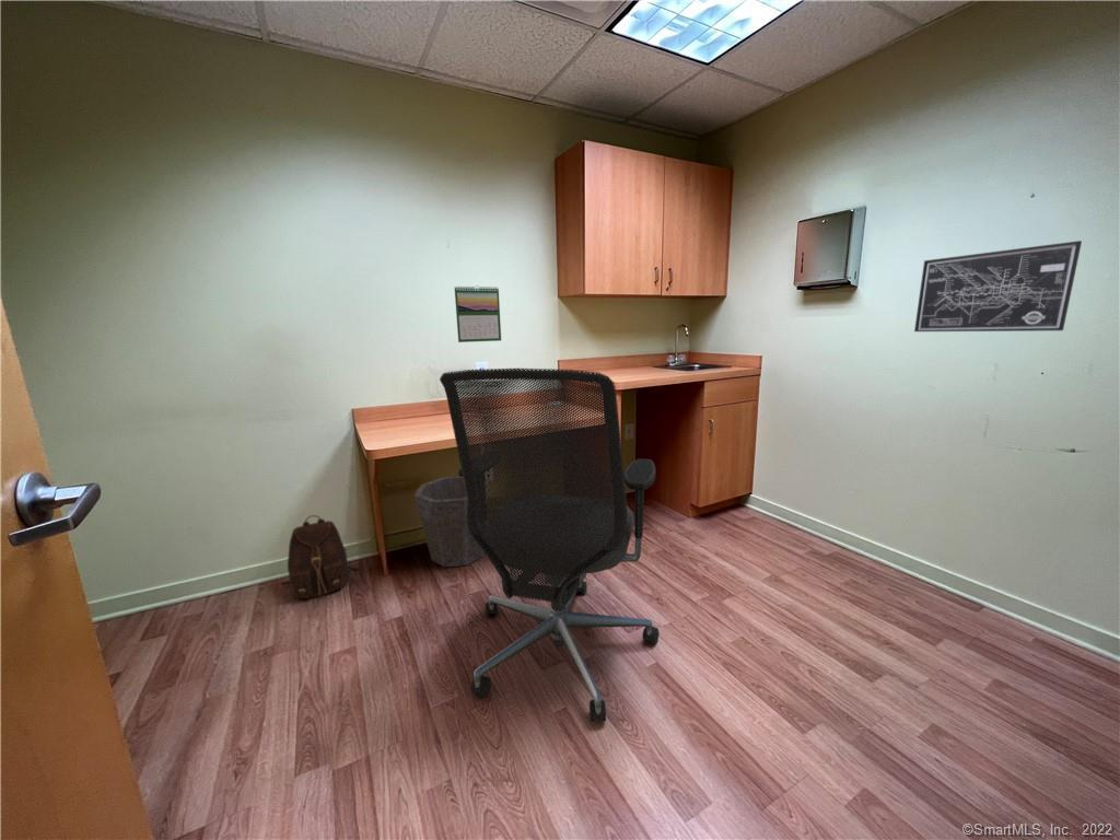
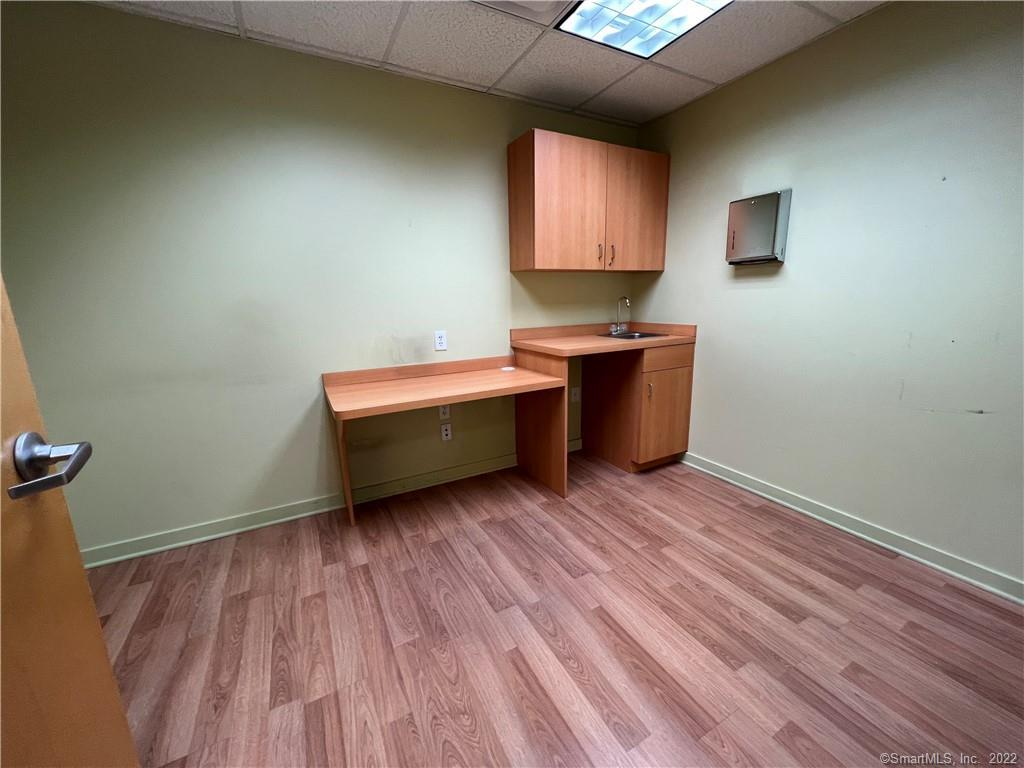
- waste bin [413,475,490,568]
- wall art [913,240,1083,332]
- calendar [454,284,502,343]
- backpack [280,514,362,599]
- office chair [439,368,661,723]
